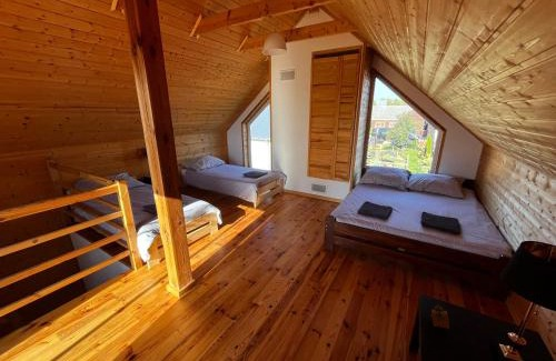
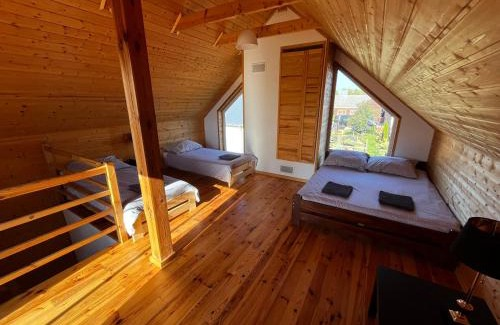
- alarm clock [430,303,450,334]
